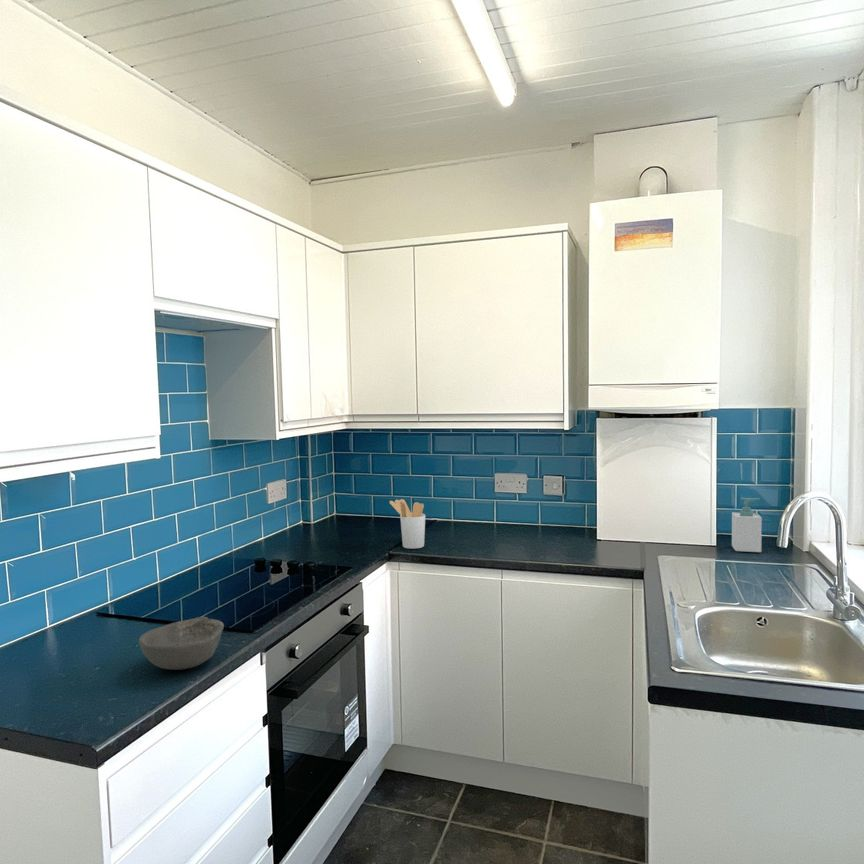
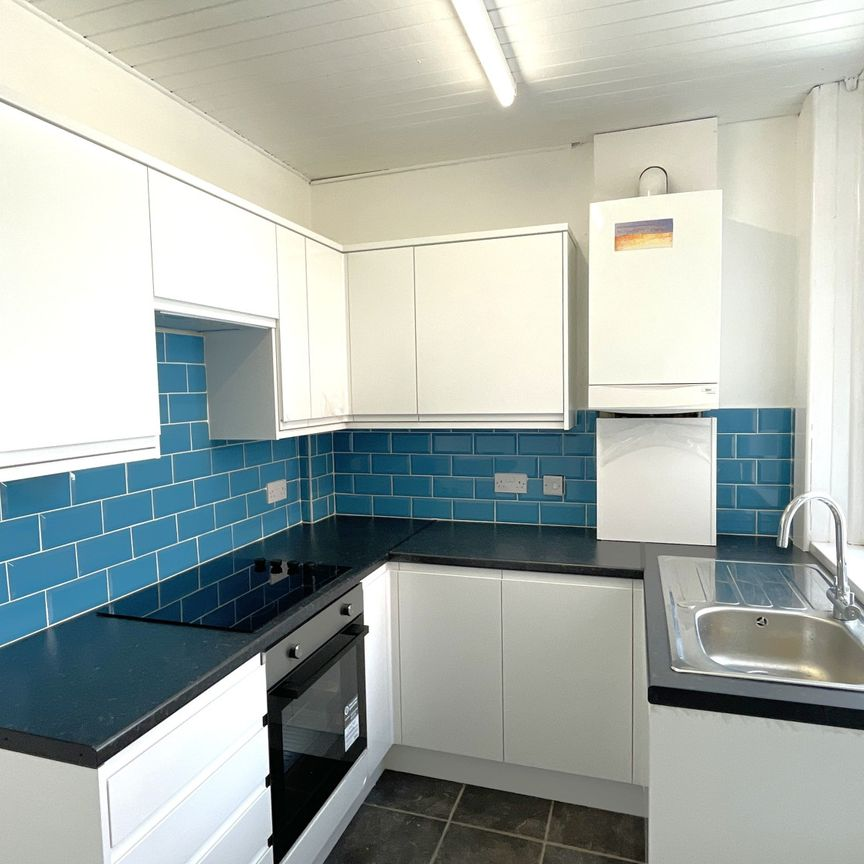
- bowl [138,616,225,671]
- soap bottle [731,497,763,553]
- utensil holder [389,498,426,550]
